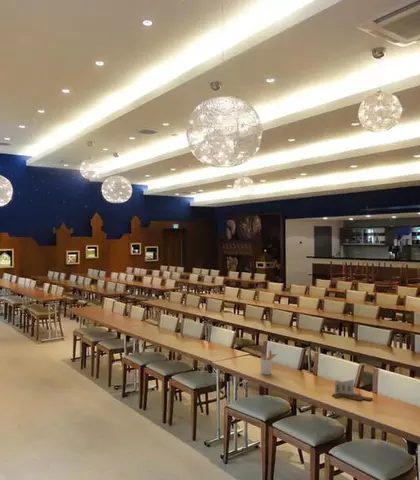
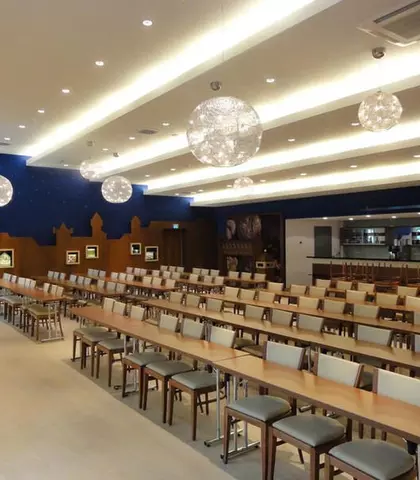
- utensil holder [259,349,278,376]
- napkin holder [331,378,374,402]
